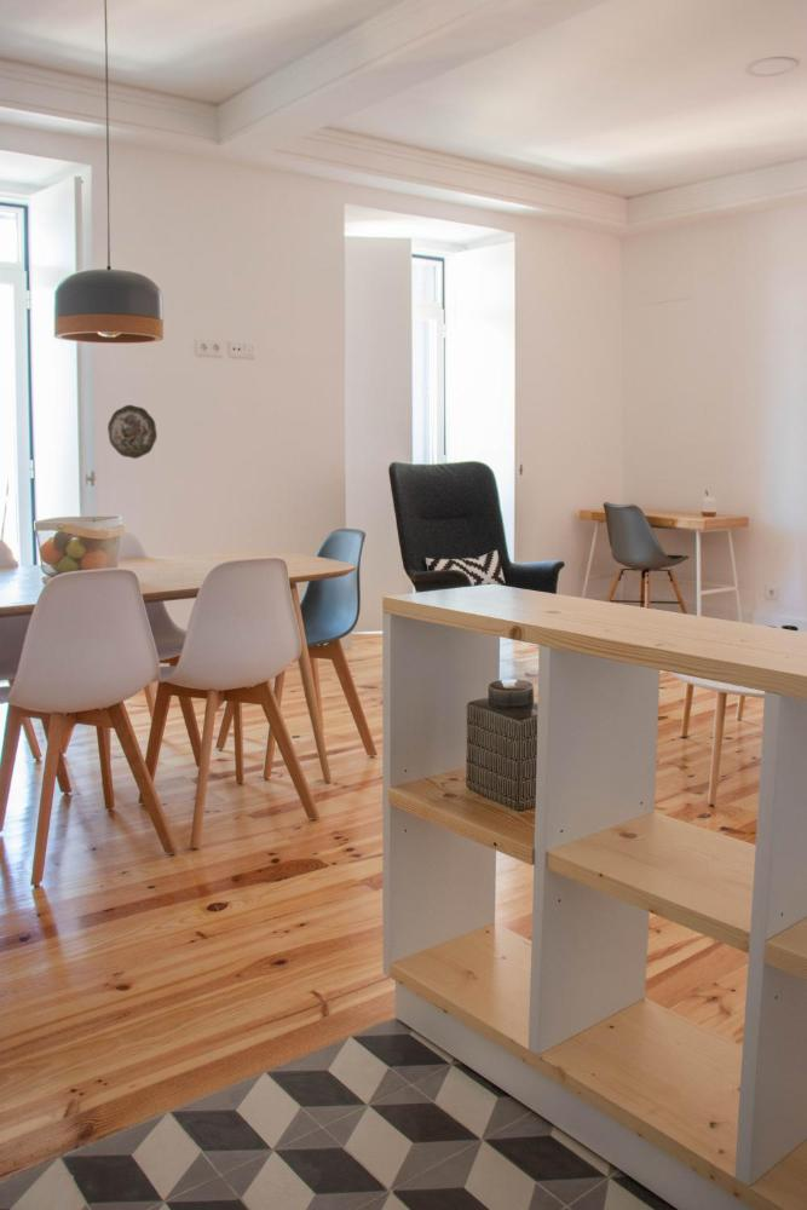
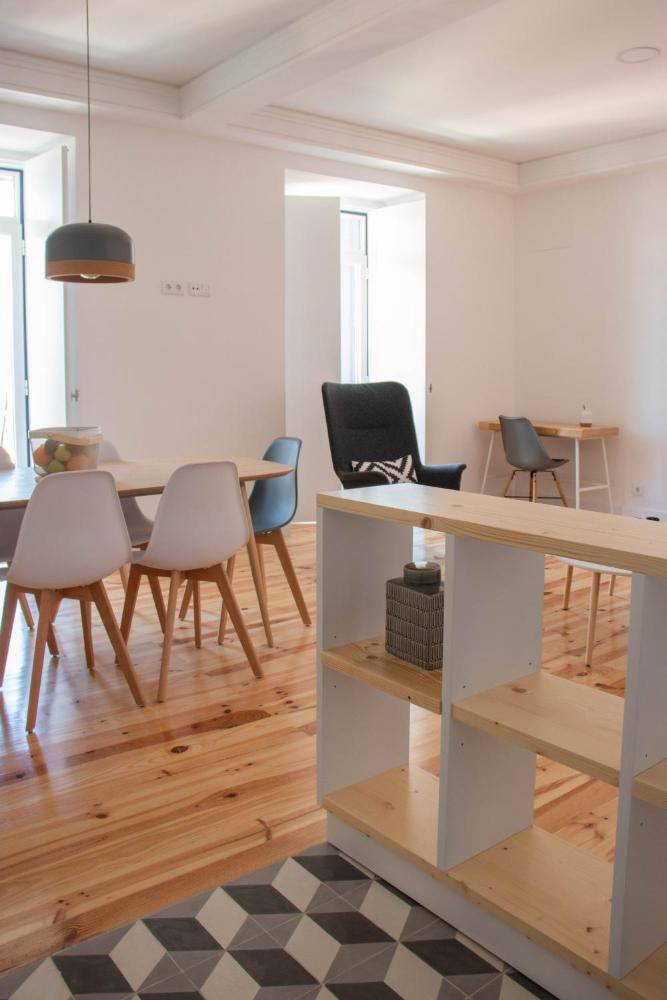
- decorative plate [106,404,158,460]
